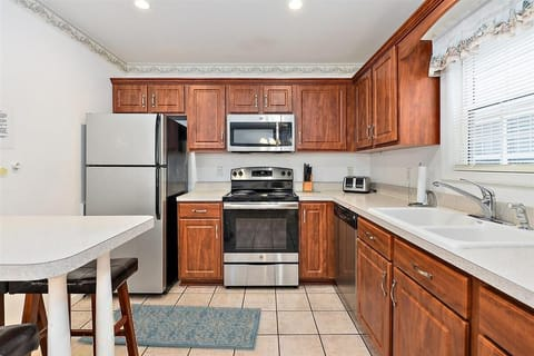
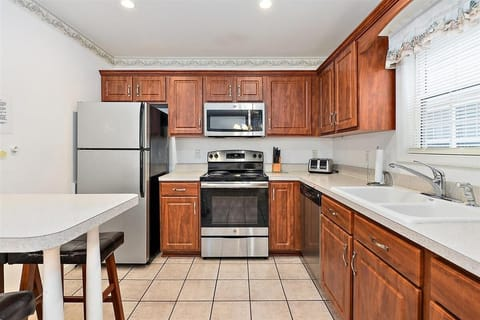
- rug [76,303,263,352]
